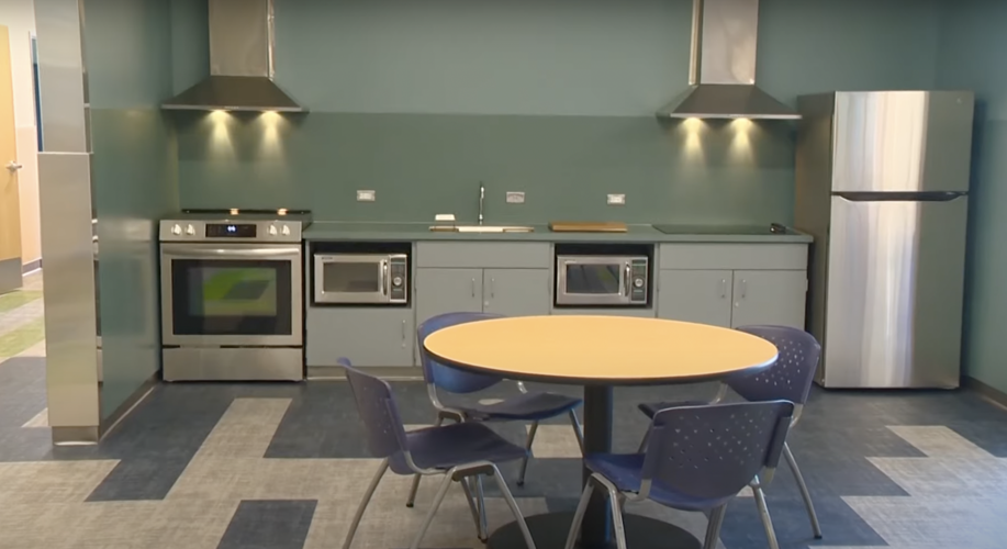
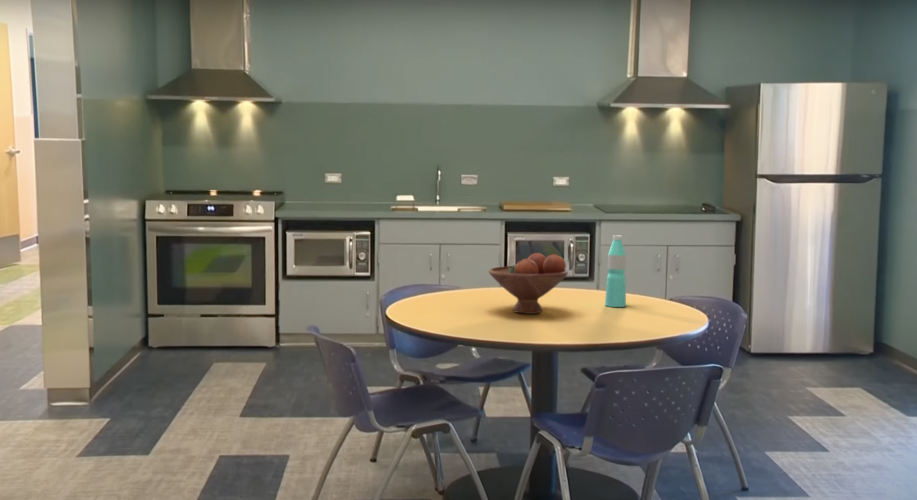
+ water bottle [604,235,627,308]
+ fruit bowl [488,252,569,315]
